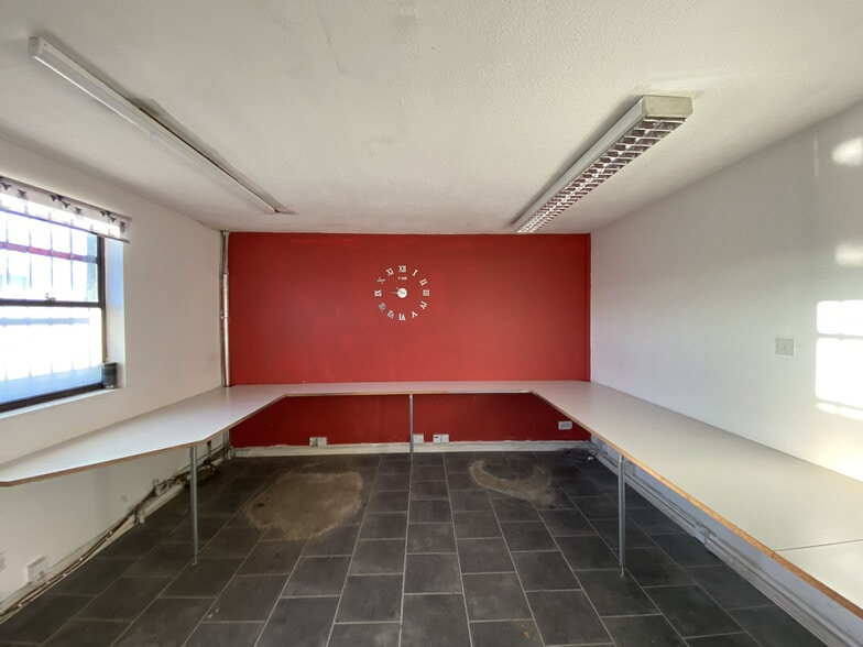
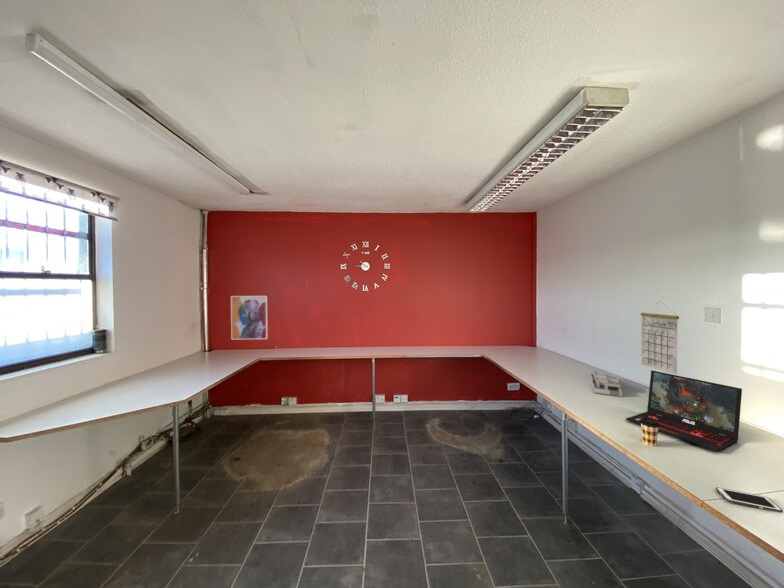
+ calendar [640,300,680,375]
+ desk organizer [589,370,623,398]
+ coffee cup [640,418,660,448]
+ cell phone [715,486,784,513]
+ wall art [230,295,269,340]
+ laptop [625,369,743,452]
